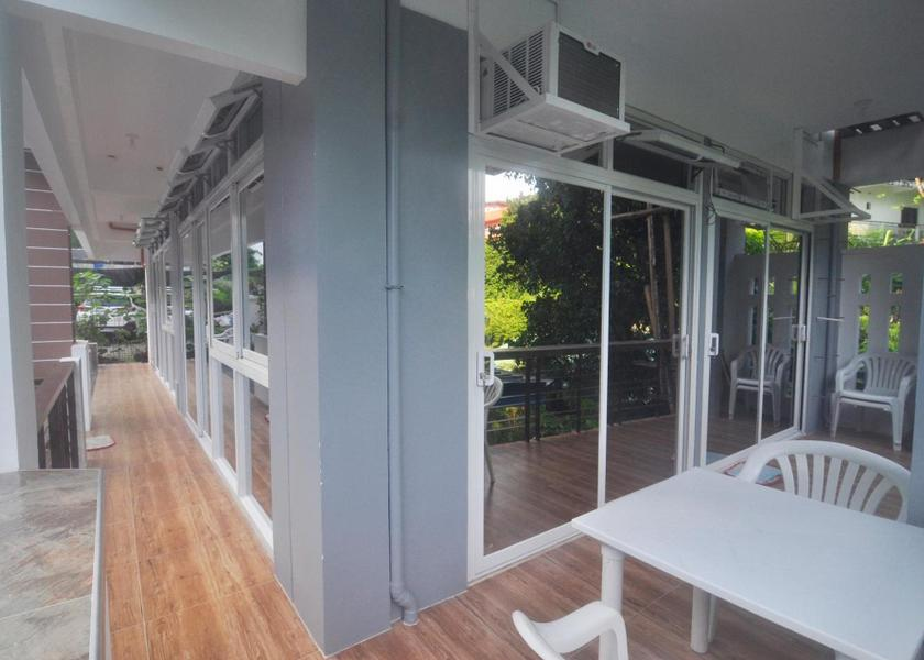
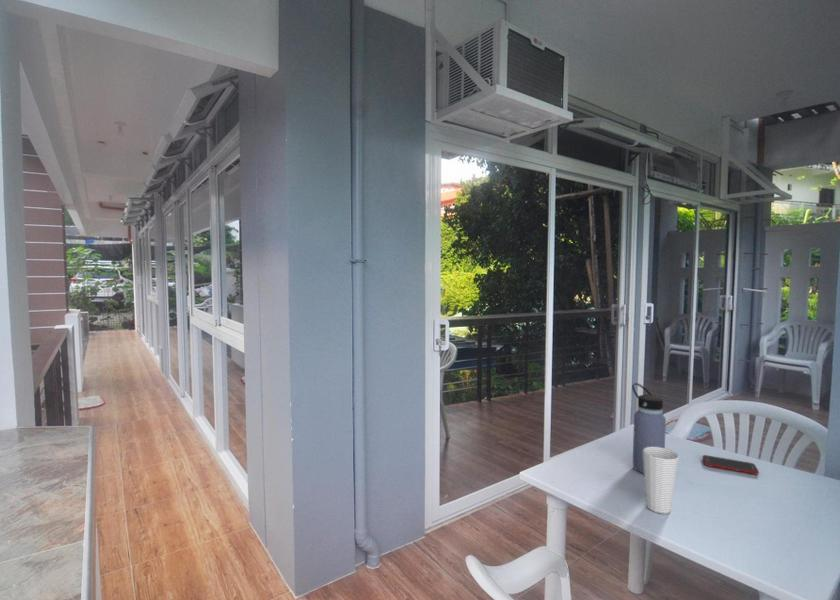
+ cup [643,447,679,515]
+ cell phone [702,454,760,475]
+ water bottle [631,382,667,475]
